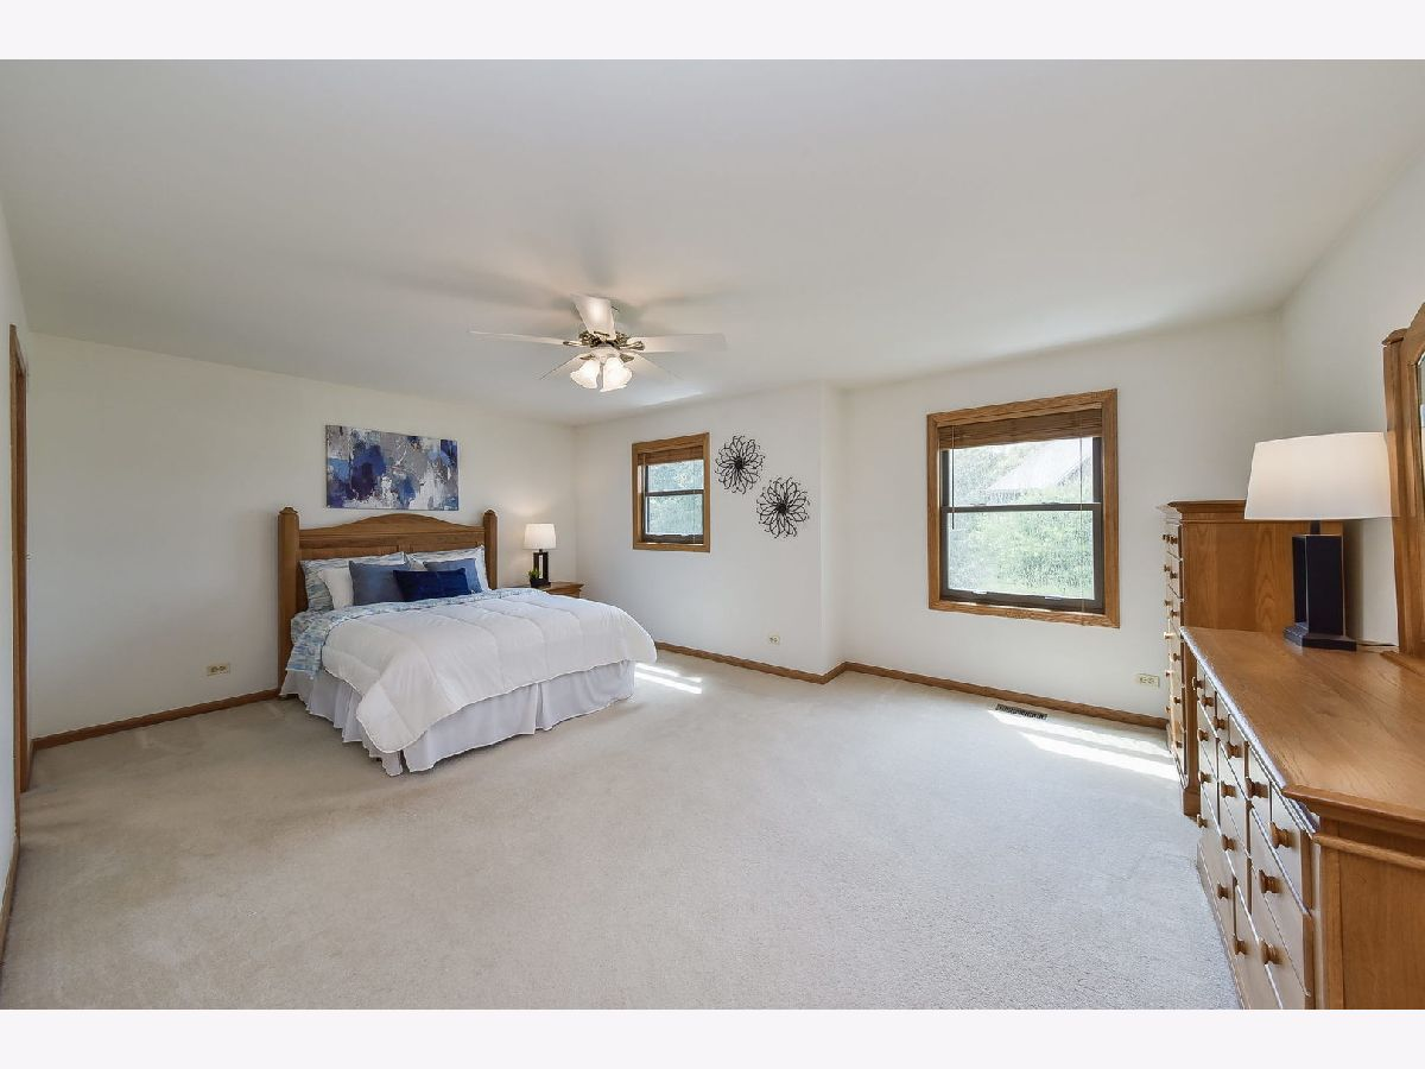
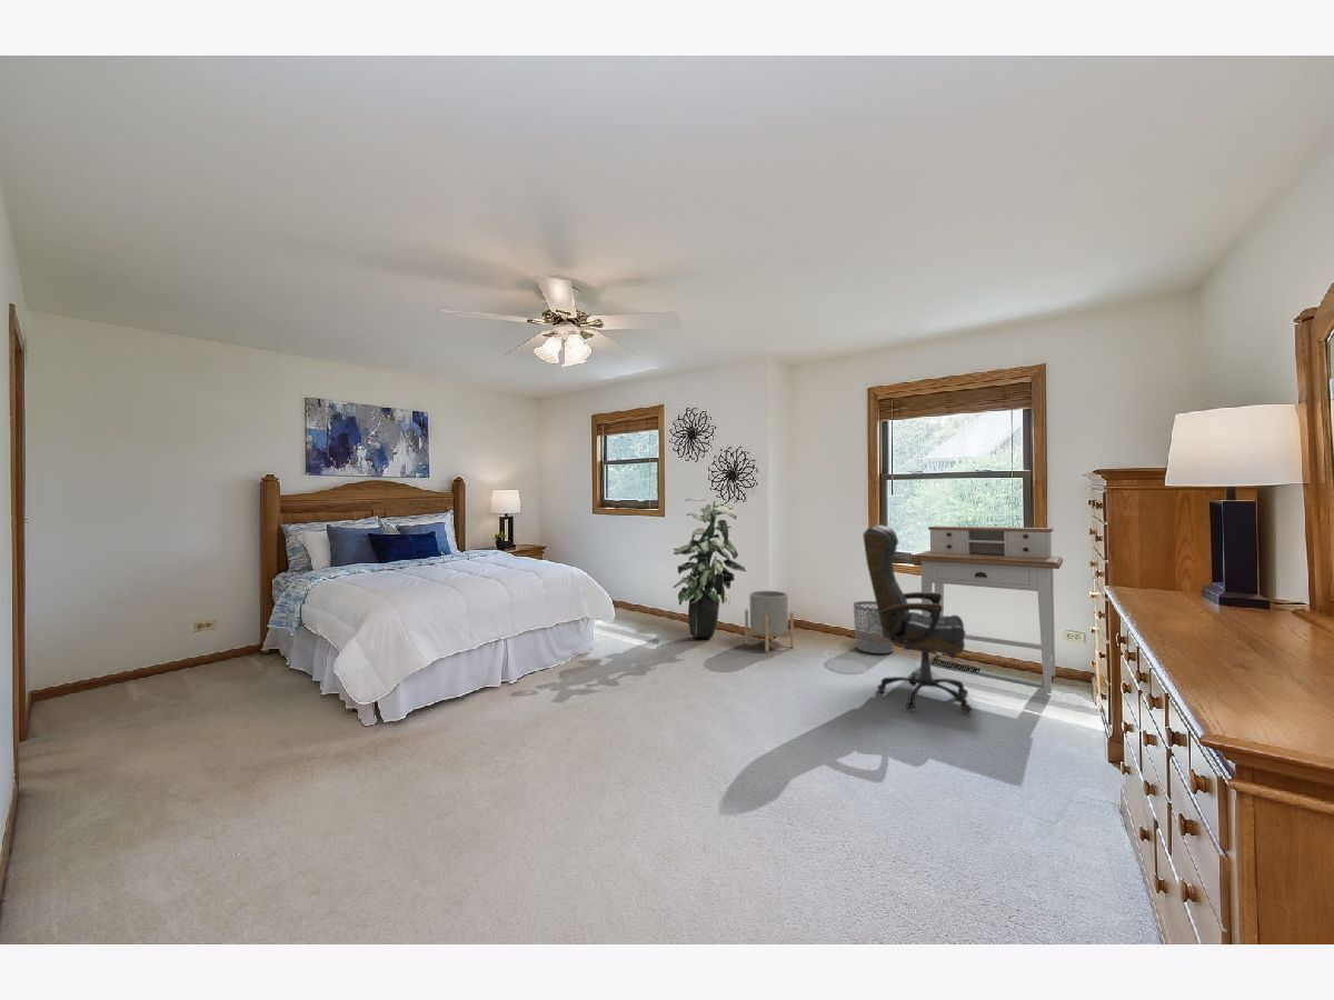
+ office chair [863,523,973,714]
+ waste bin [853,600,895,654]
+ planter [744,590,795,653]
+ desk [910,526,1064,694]
+ indoor plant [671,496,747,639]
